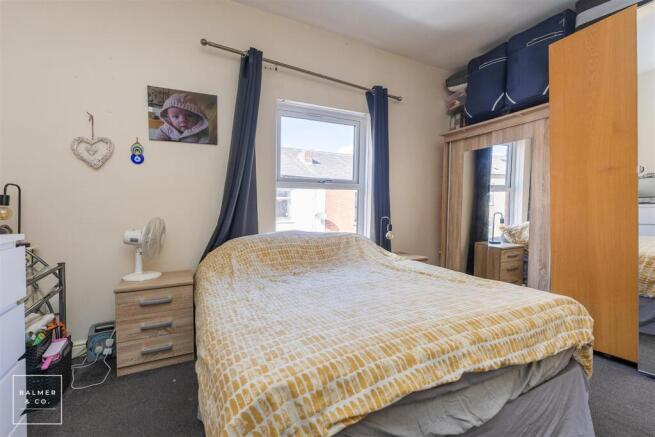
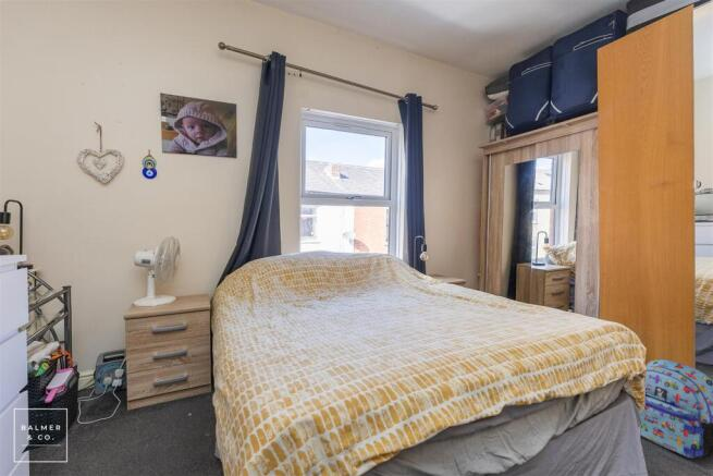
+ backpack [639,358,713,459]
